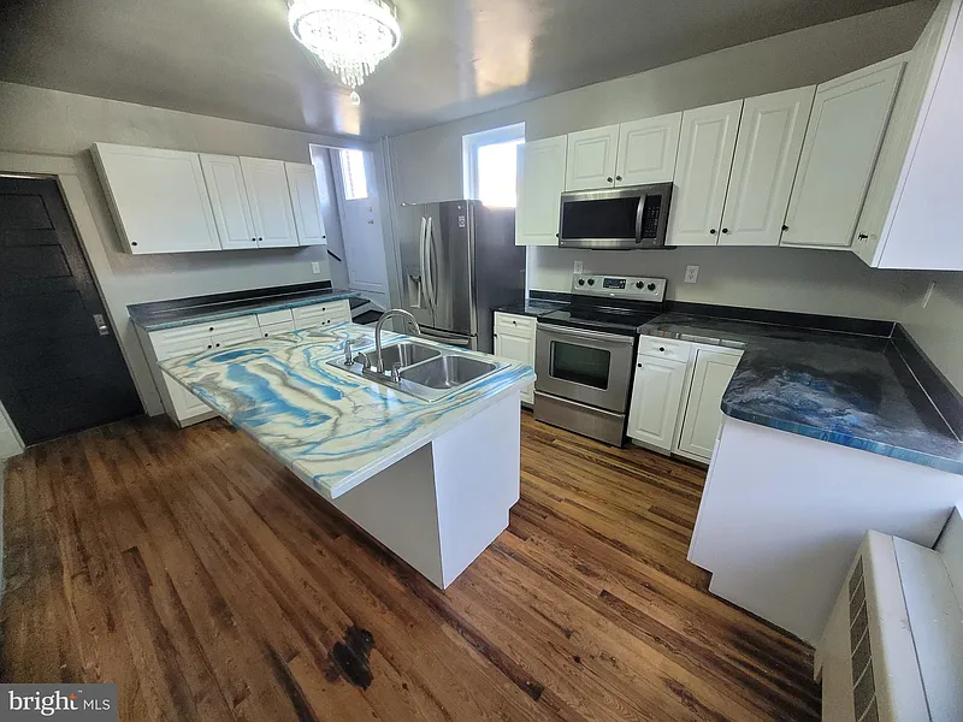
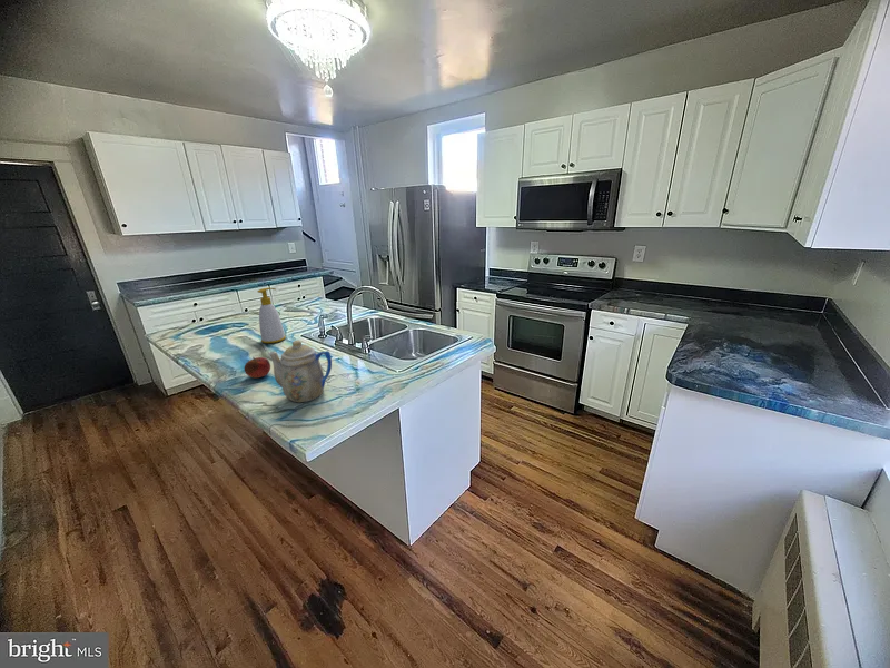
+ soap bottle [256,286,287,344]
+ teapot [267,340,333,403]
+ fruit [244,356,271,379]
